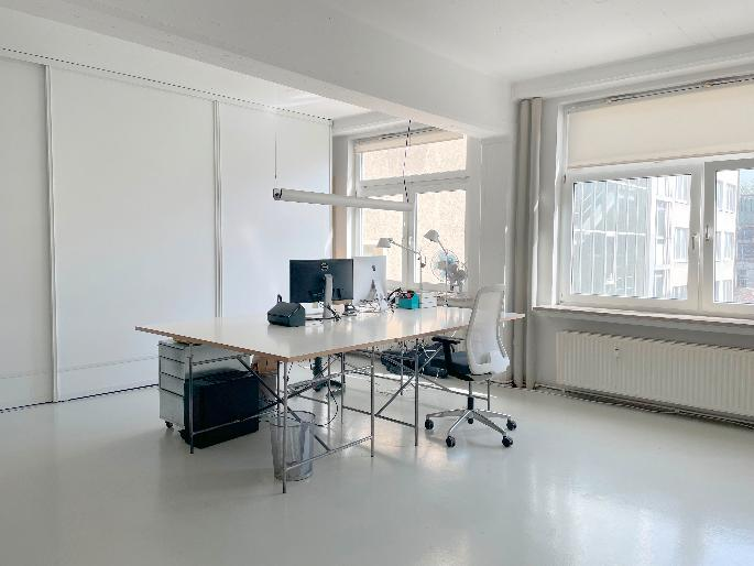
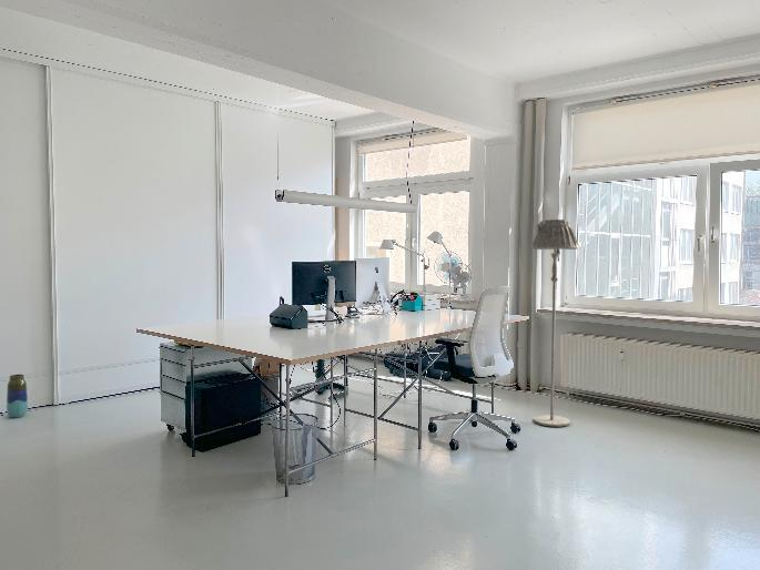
+ floor lamp [530,218,580,428]
+ vase [6,374,29,418]
